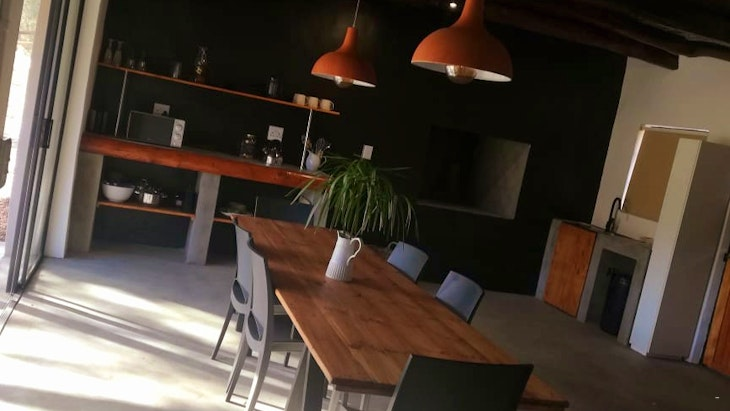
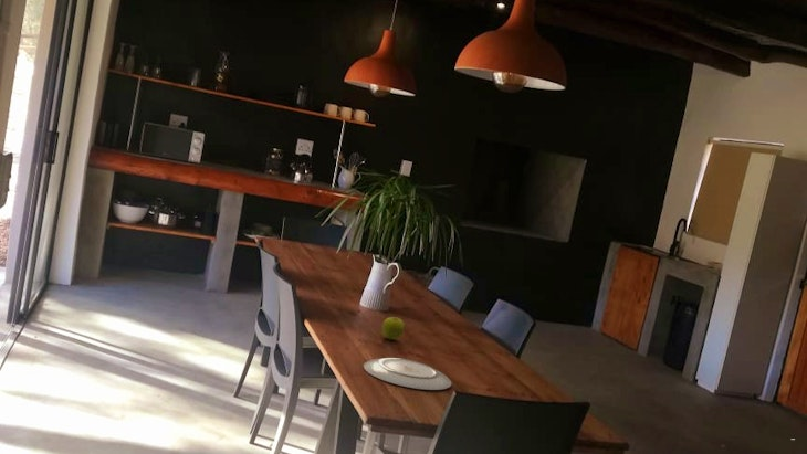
+ plate [363,357,452,391]
+ fruit [381,316,406,341]
